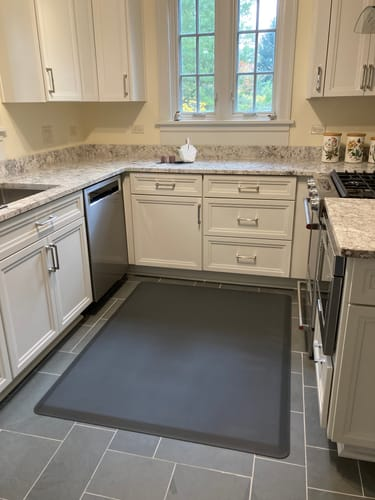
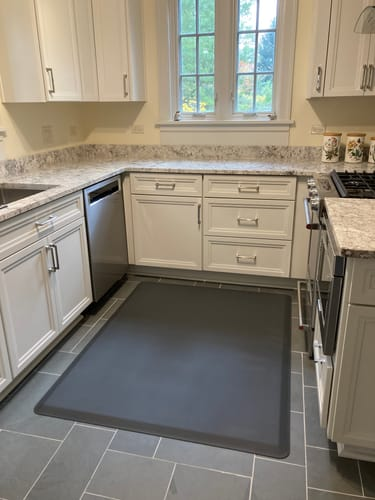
- kettle [160,137,198,164]
